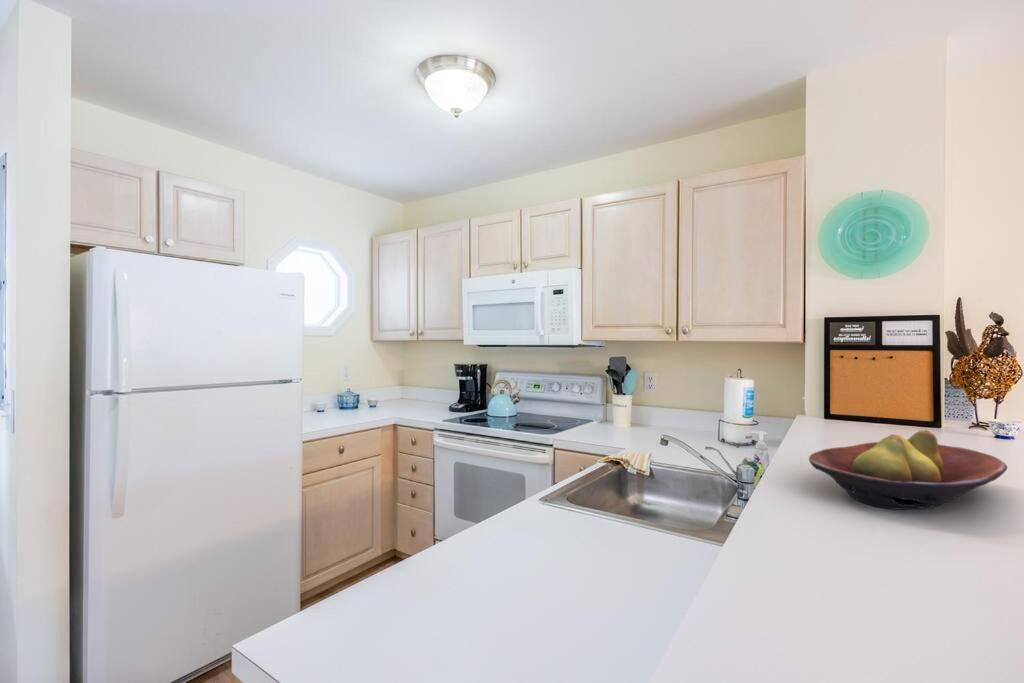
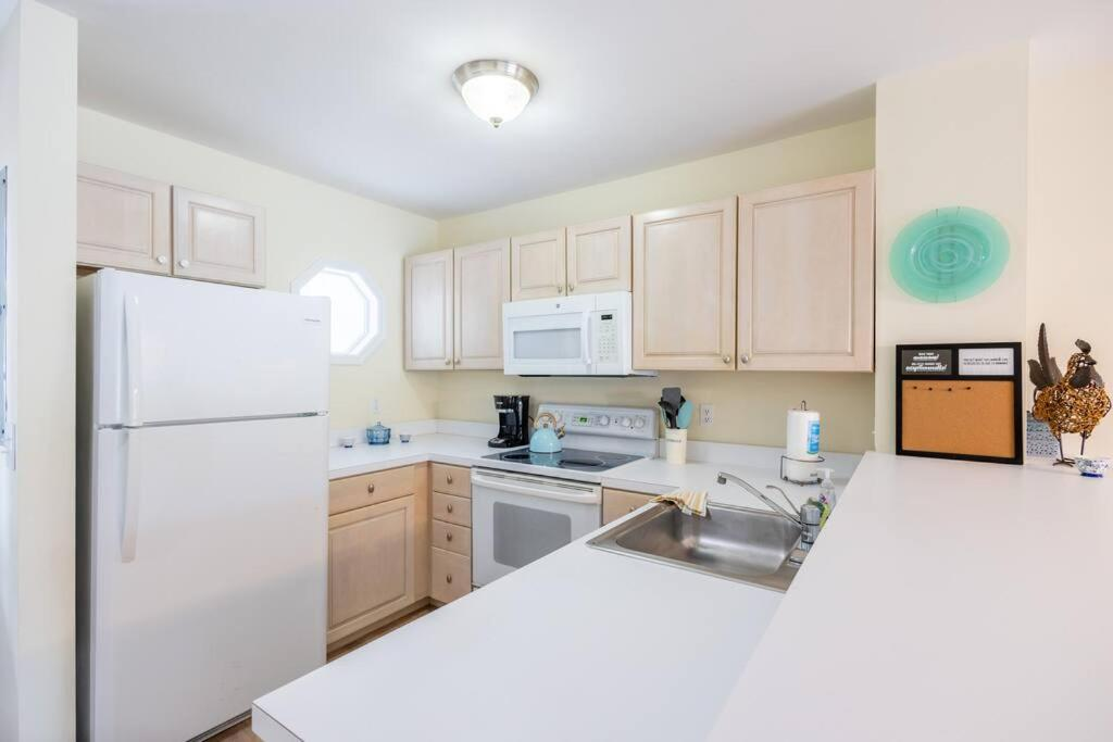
- fruit bowl [808,429,1008,511]
